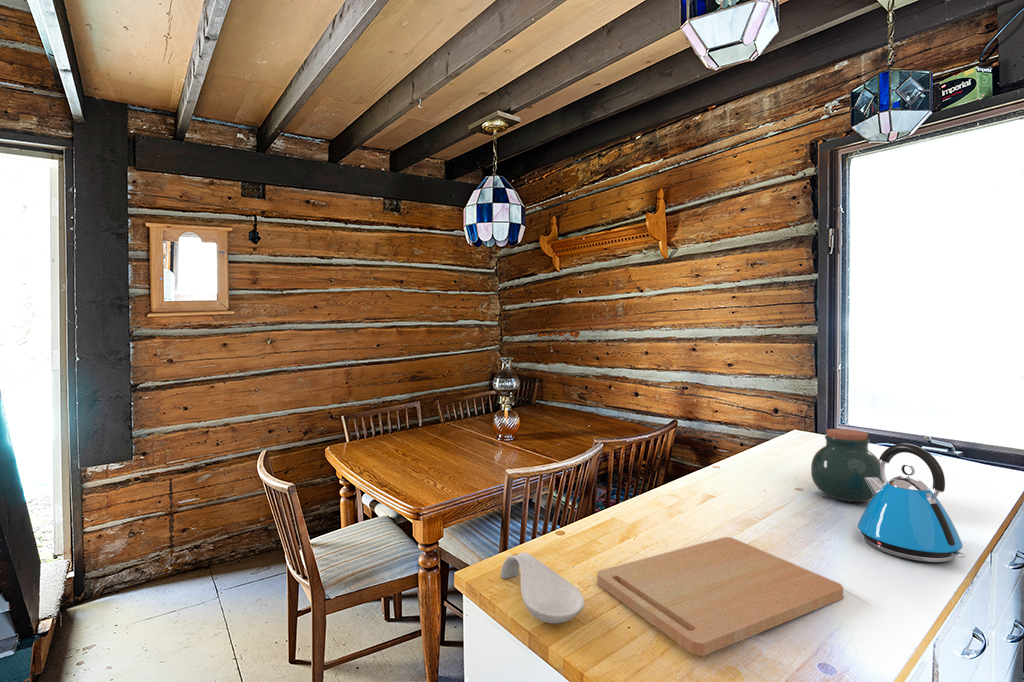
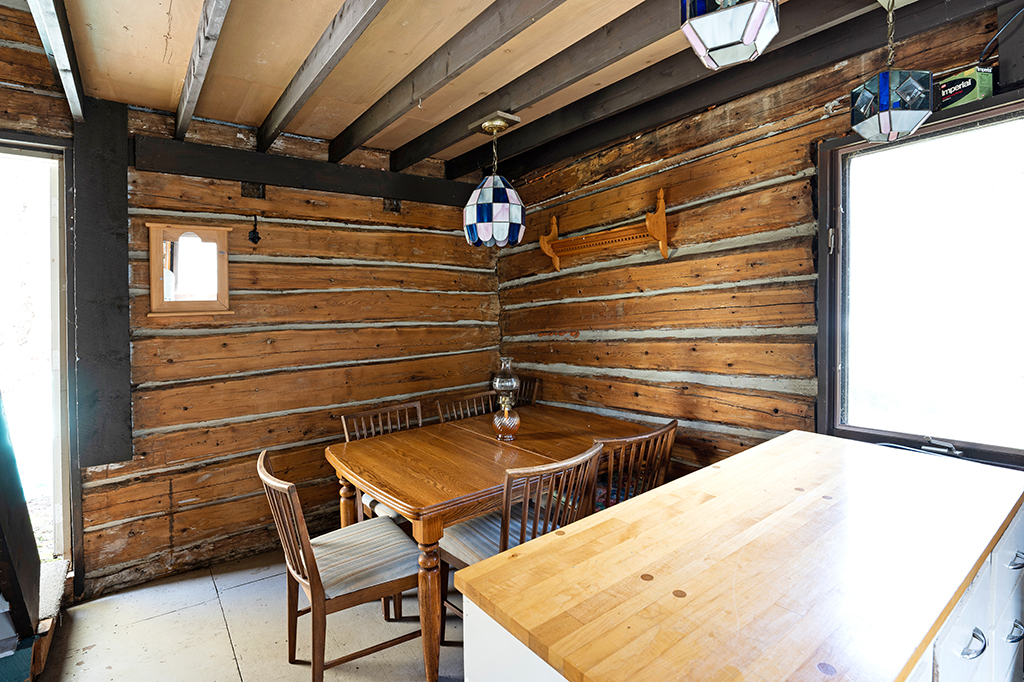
- jar [810,428,885,503]
- cutting board [596,536,845,656]
- kettle [857,443,966,563]
- spoon rest [500,552,585,624]
